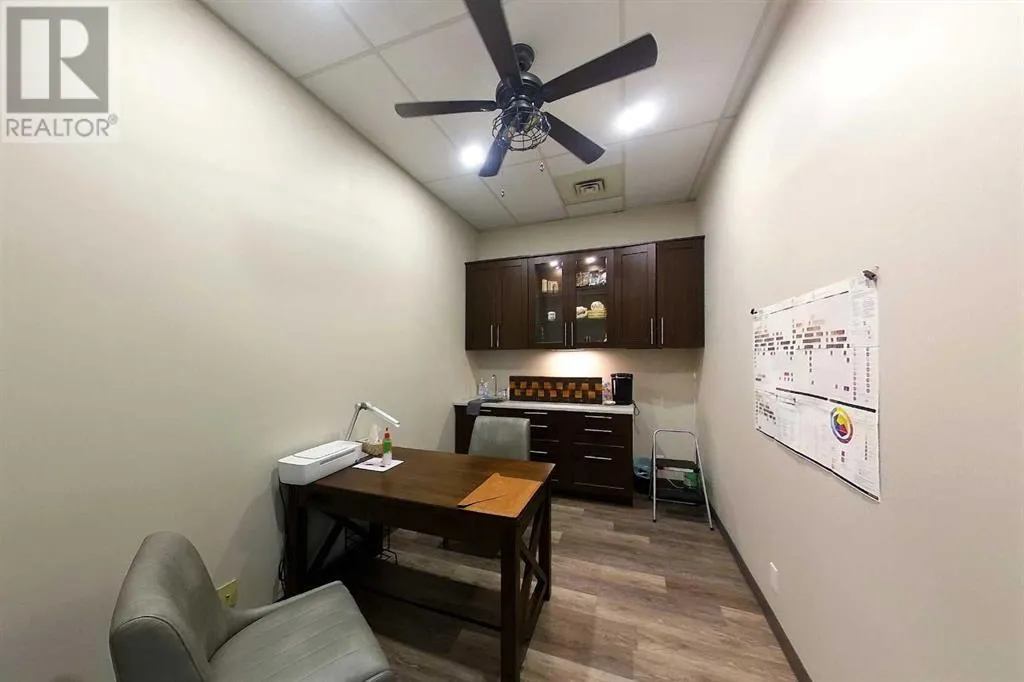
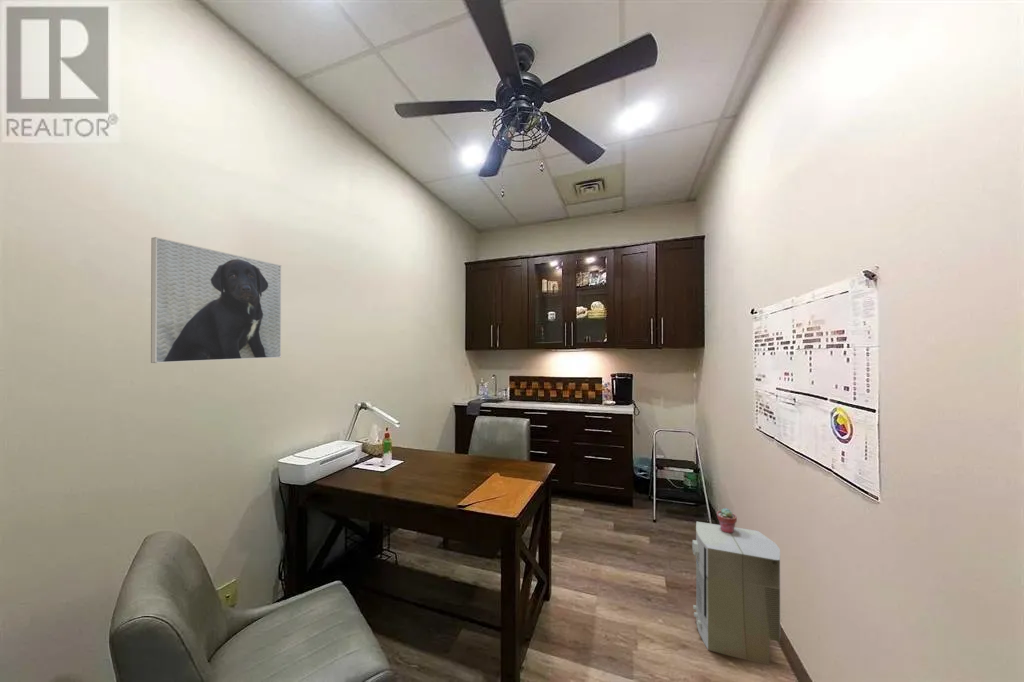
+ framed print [150,236,282,364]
+ potted succulent [716,507,738,533]
+ air purifier [691,521,781,666]
